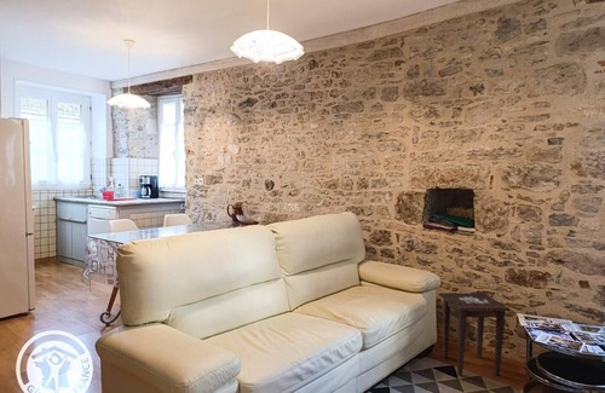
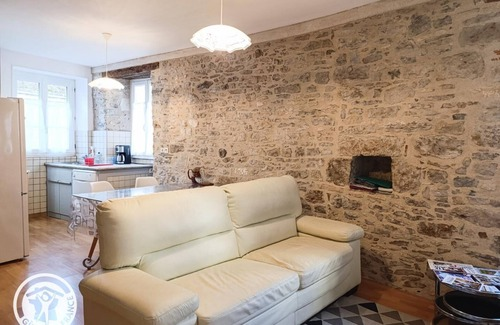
- side table [437,291,513,376]
